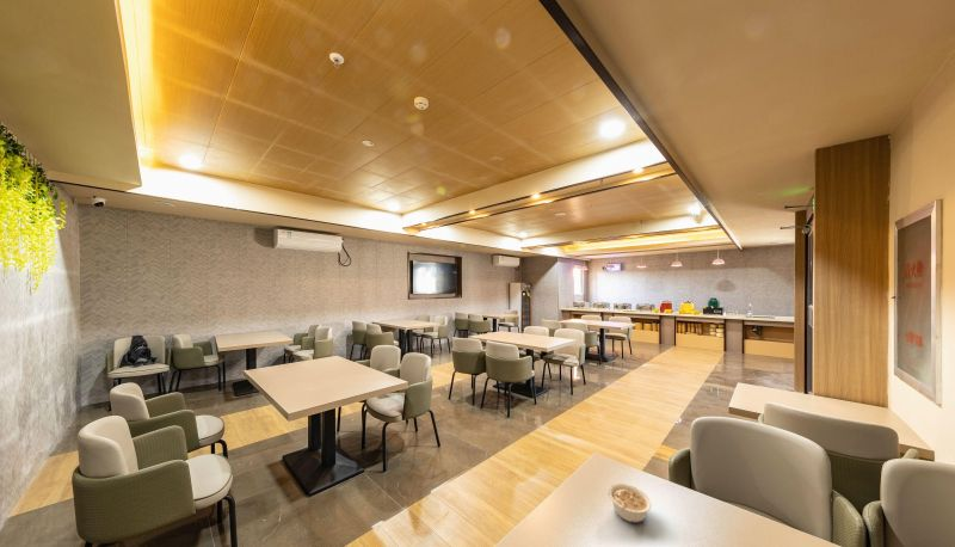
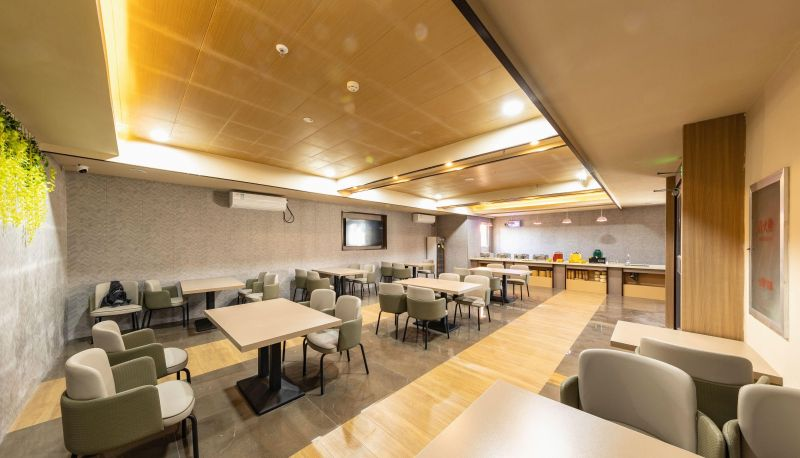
- legume [606,483,653,524]
